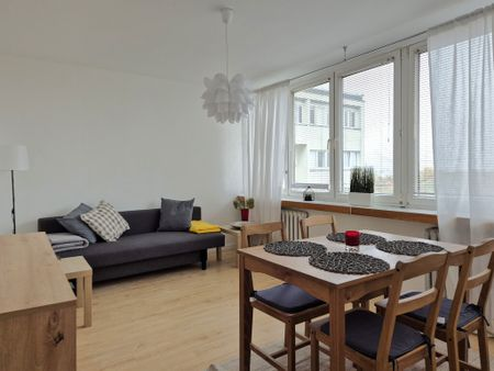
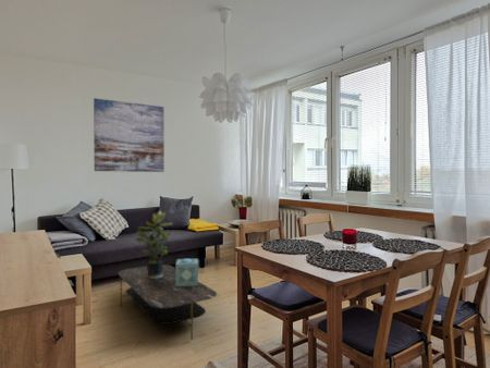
+ wall art [93,97,166,173]
+ decorative box [174,258,199,286]
+ coffee table [117,263,218,341]
+ potted plant [133,209,173,279]
